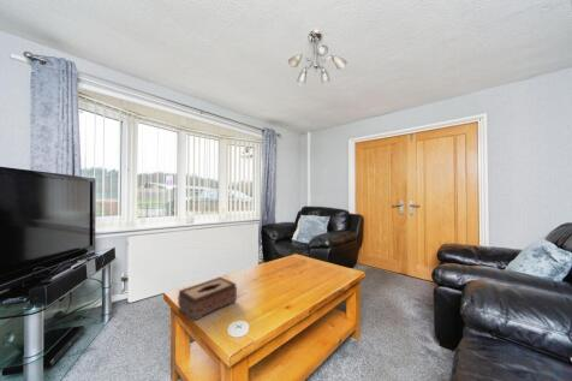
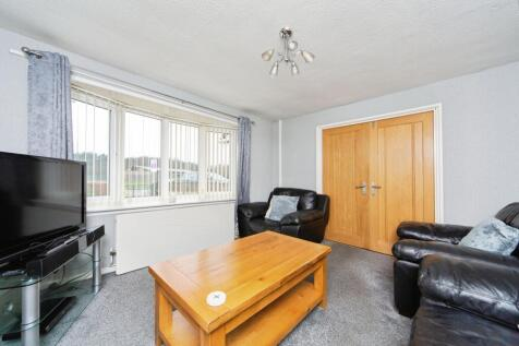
- tissue box [177,276,238,322]
